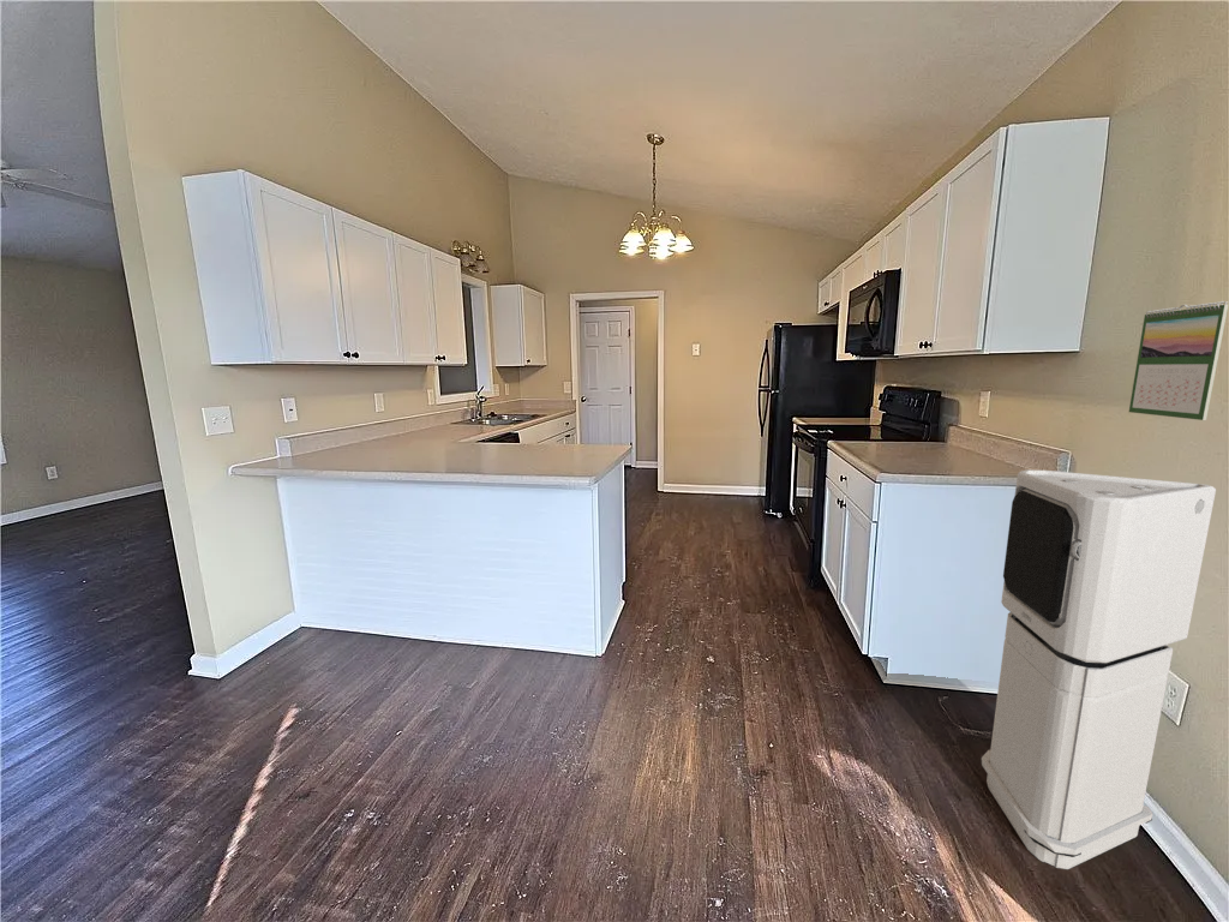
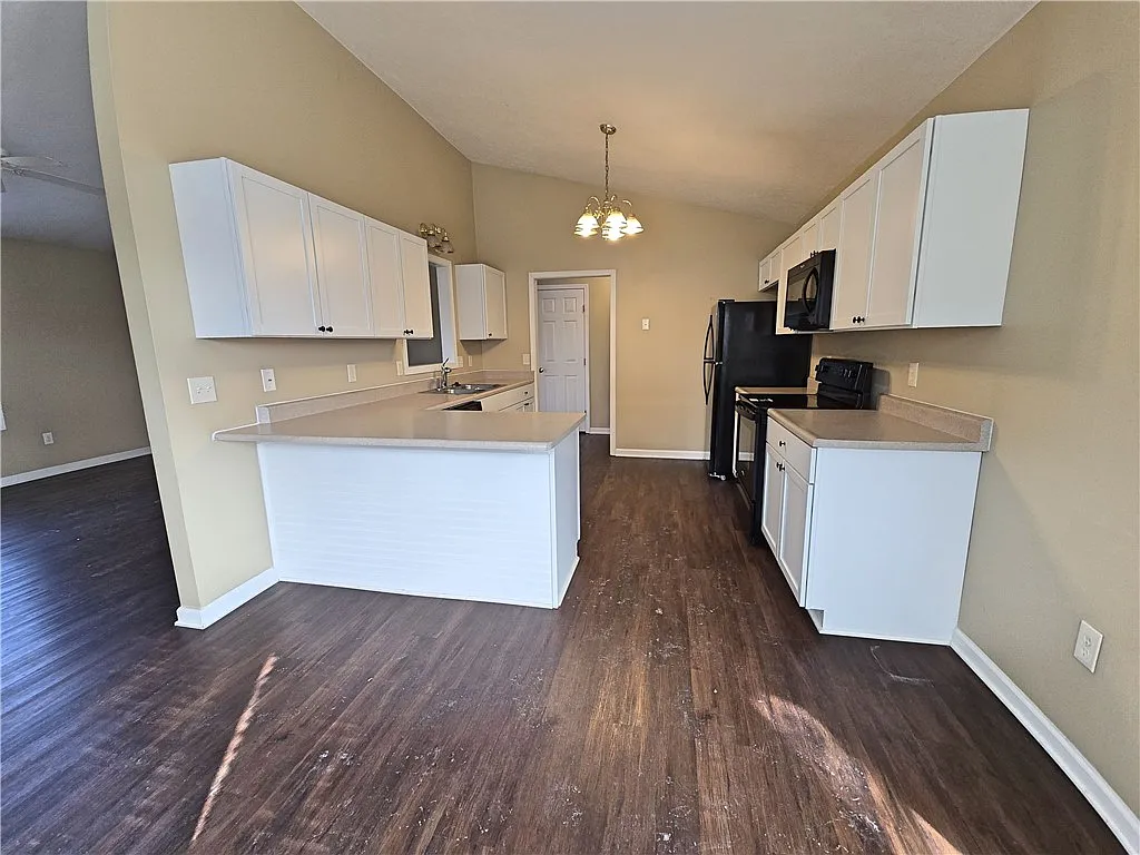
- air purifier [979,468,1217,870]
- calendar [1128,300,1229,421]
